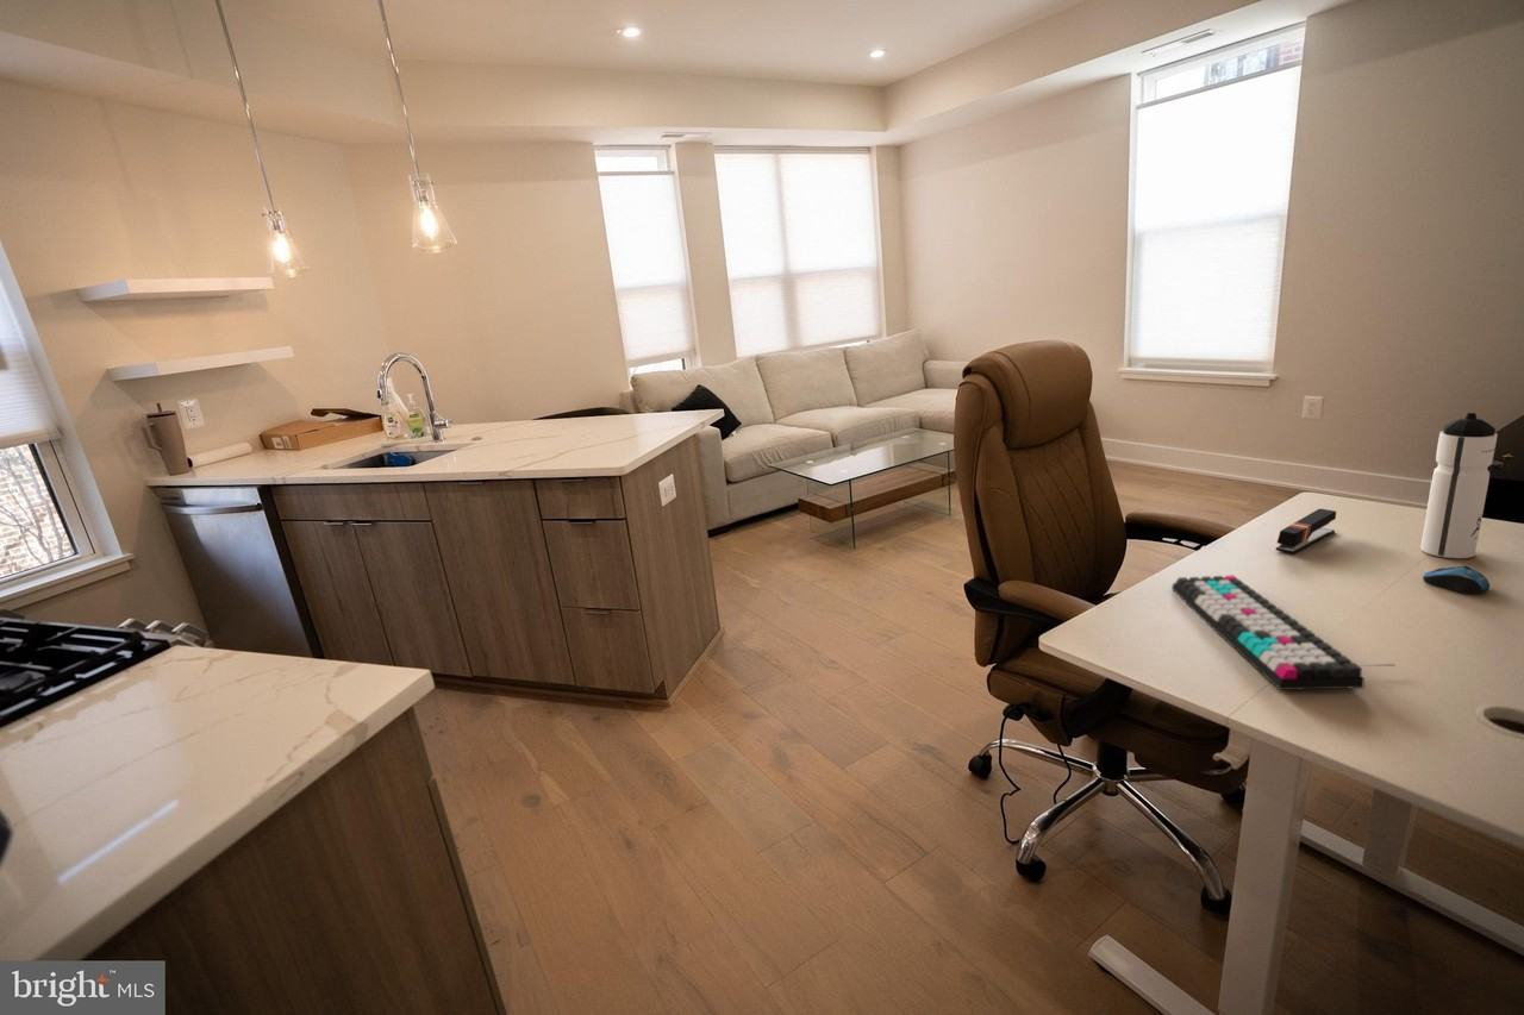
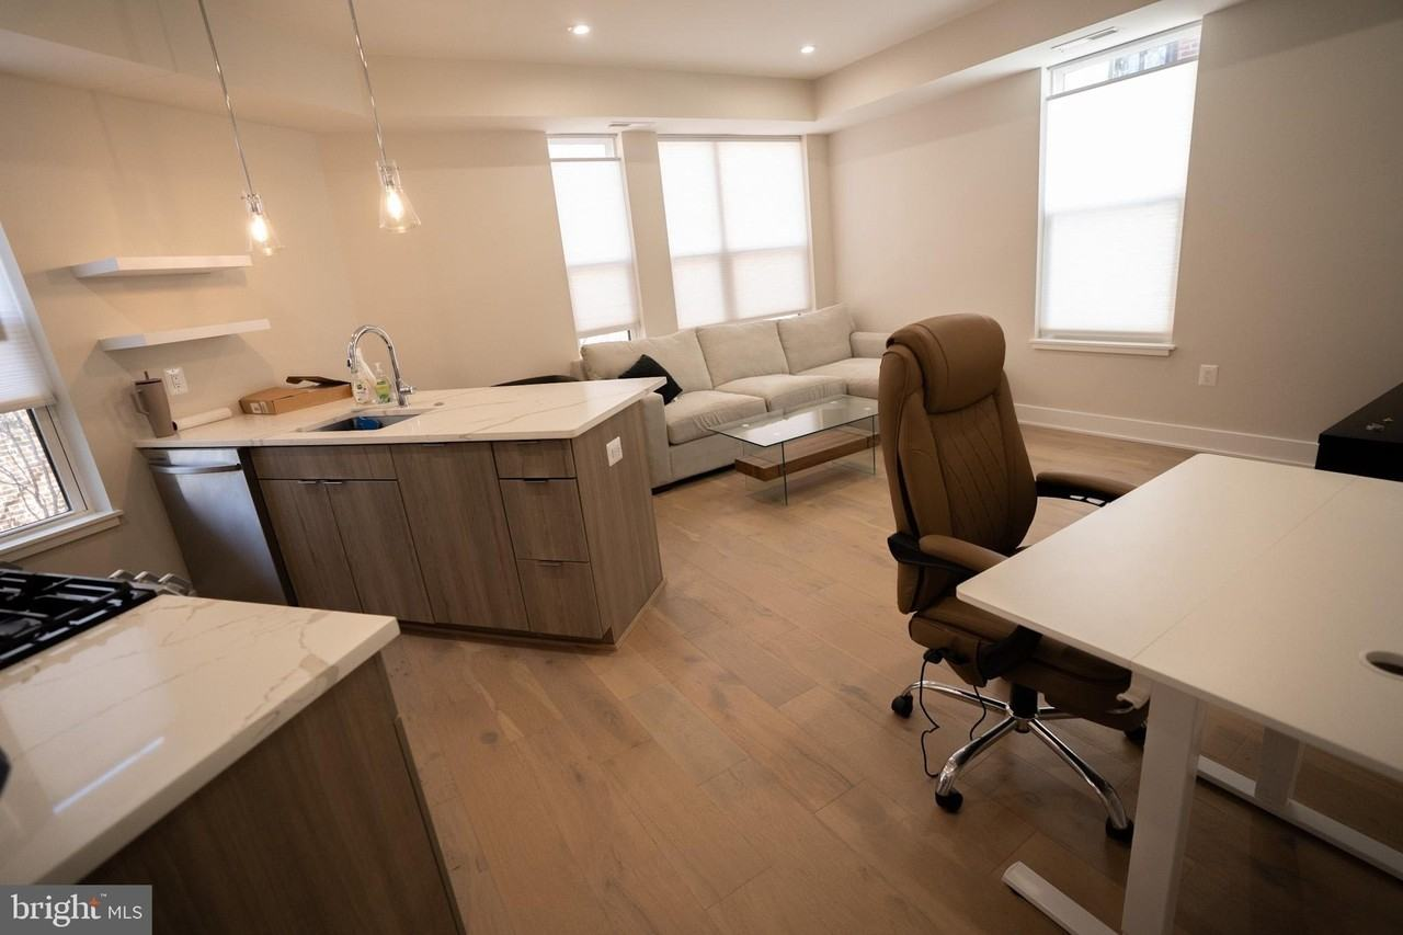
- computer mouse [1422,564,1491,595]
- water bottle [1419,412,1499,559]
- keyboard [1170,574,1397,691]
- stapler [1275,508,1337,555]
